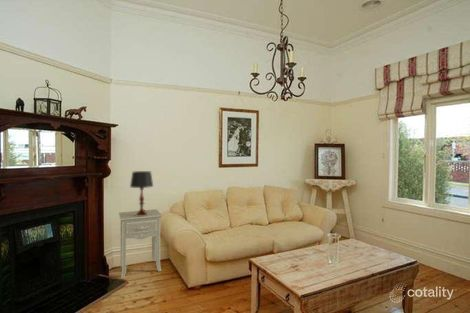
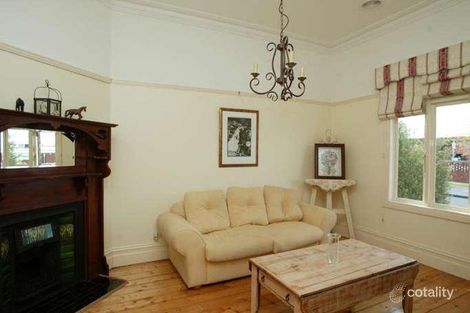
- table lamp [129,170,154,216]
- nightstand [118,208,164,279]
